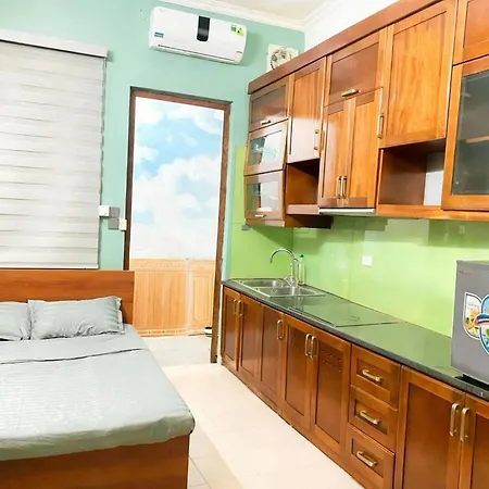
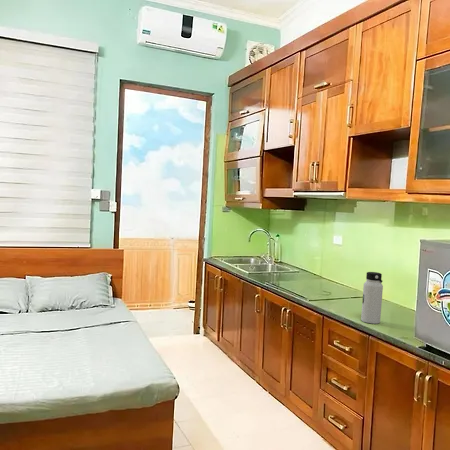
+ water bottle [360,271,384,325]
